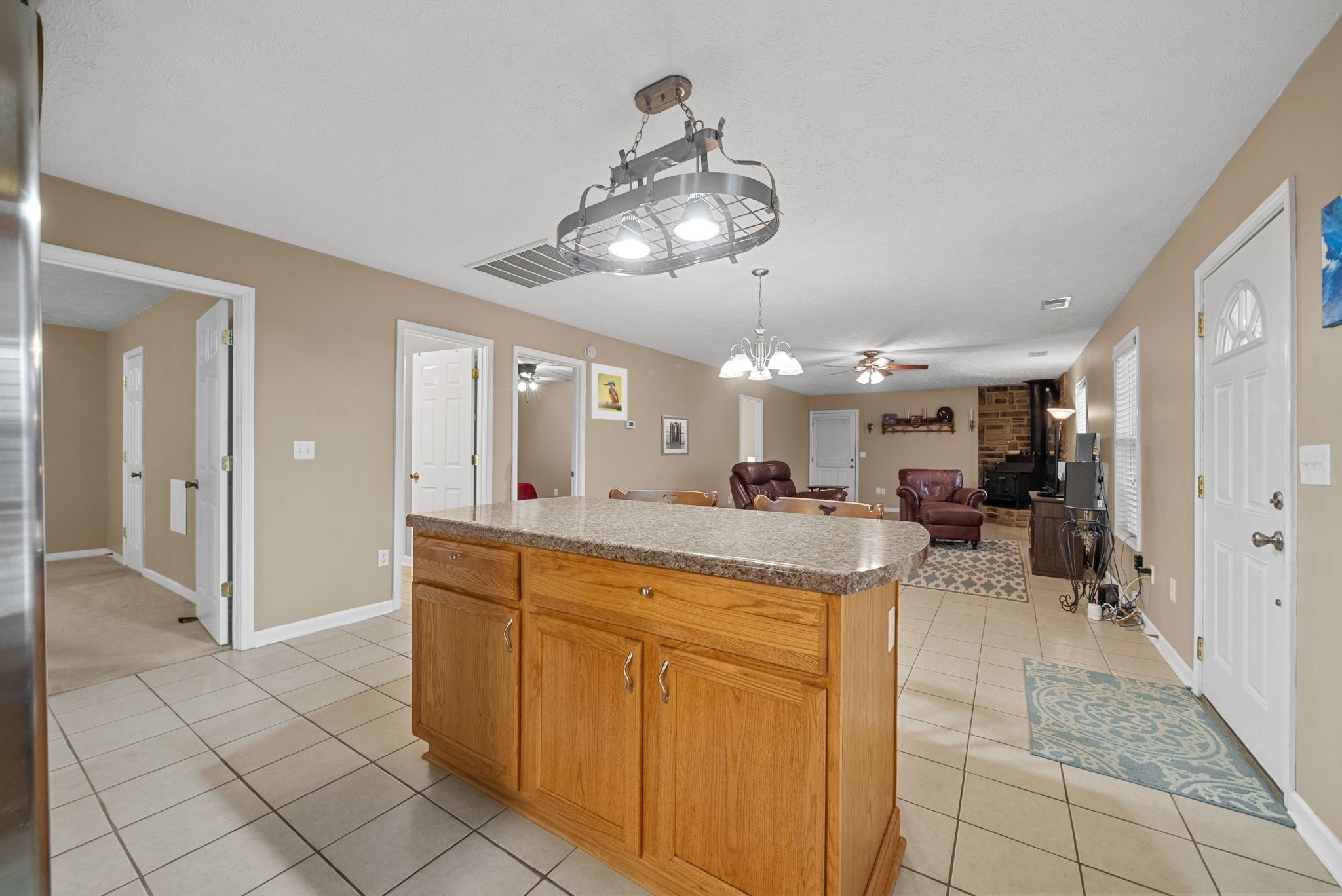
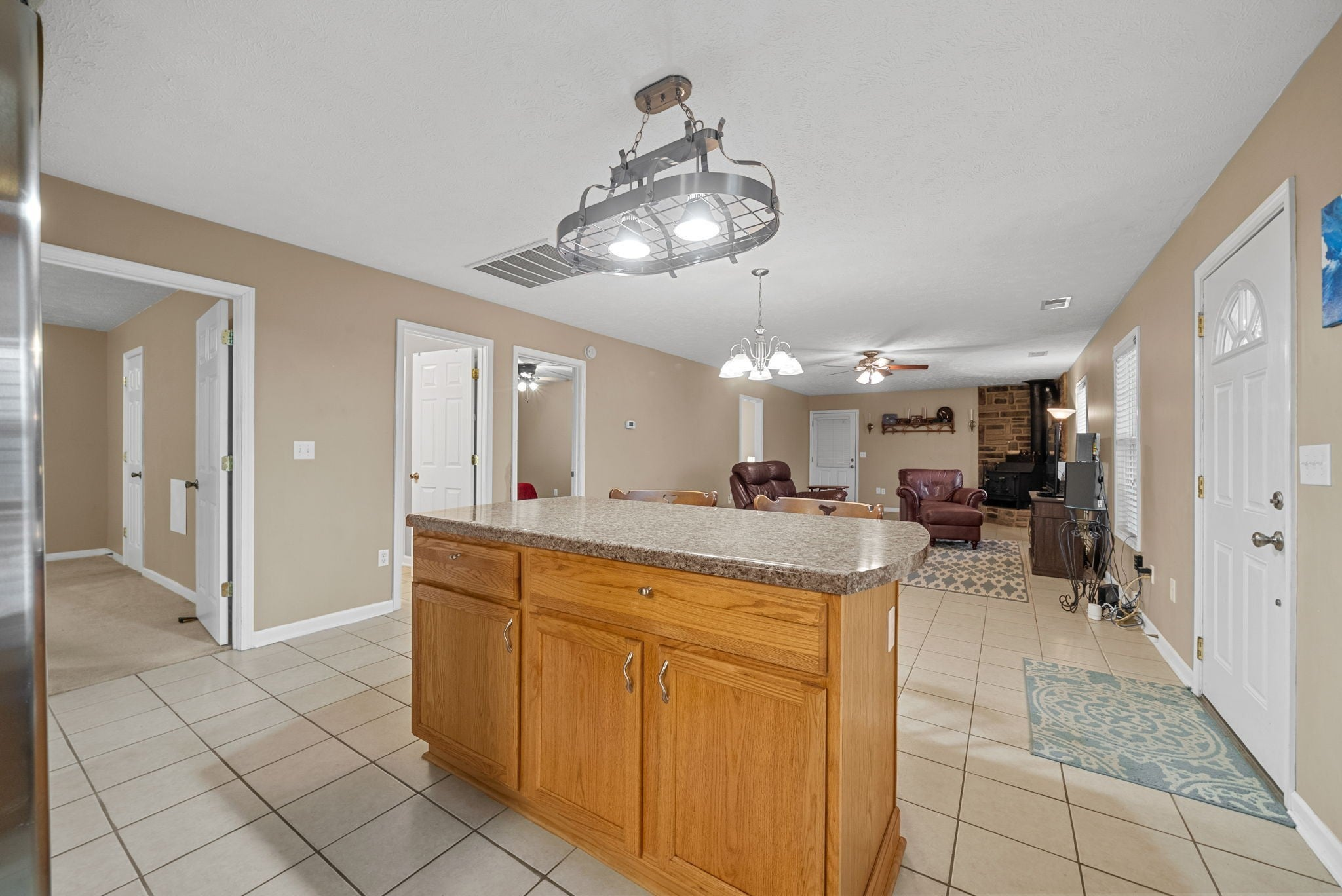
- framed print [590,362,628,421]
- wall art [661,415,690,456]
